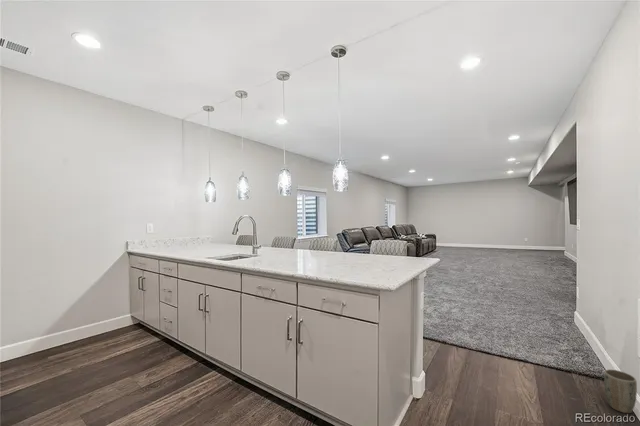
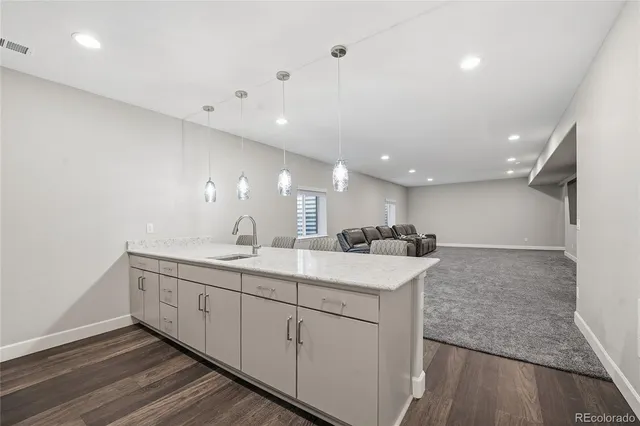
- plant pot [603,368,638,414]
